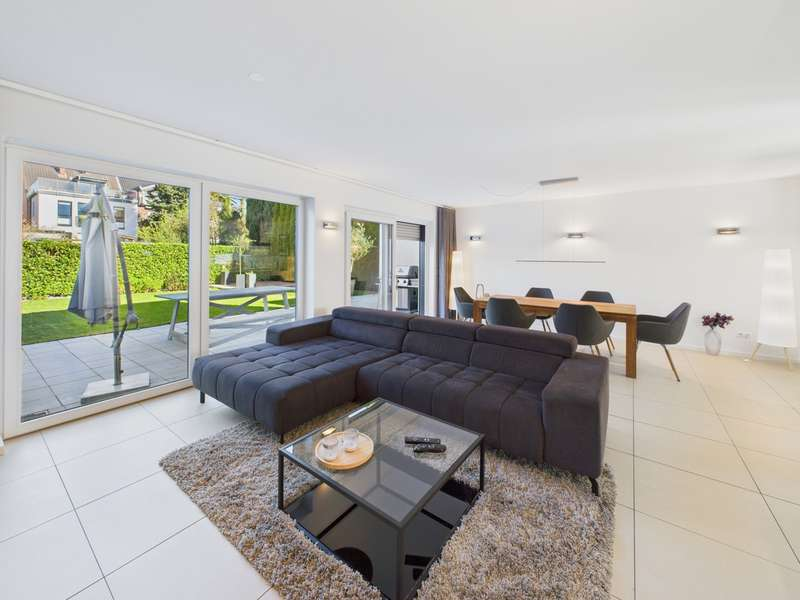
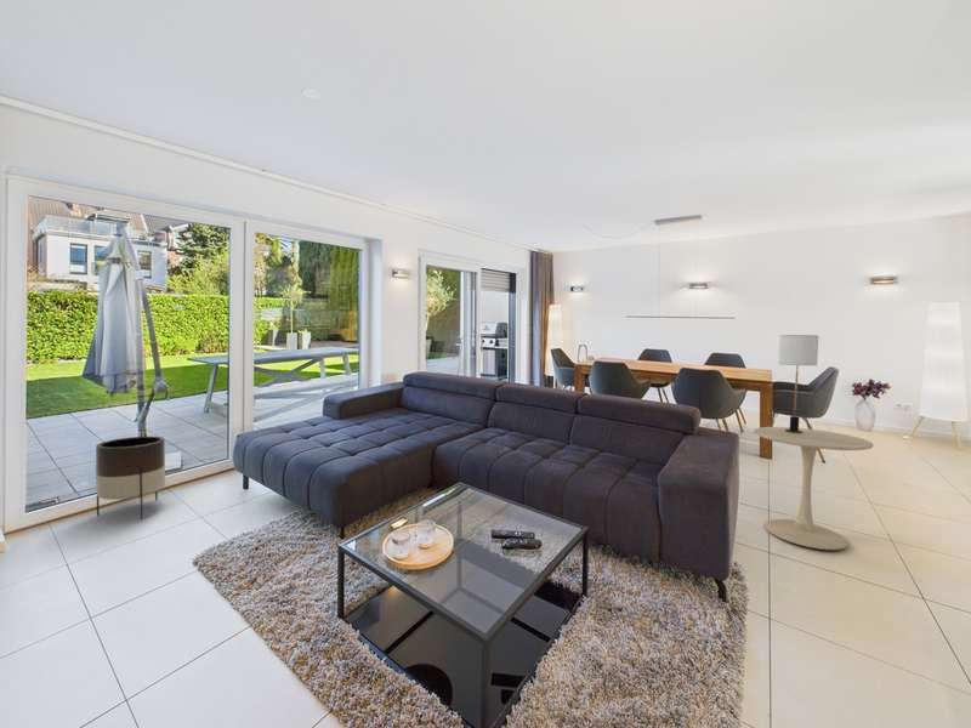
+ side table [753,426,875,551]
+ planter [95,436,166,521]
+ table lamp [777,334,819,433]
